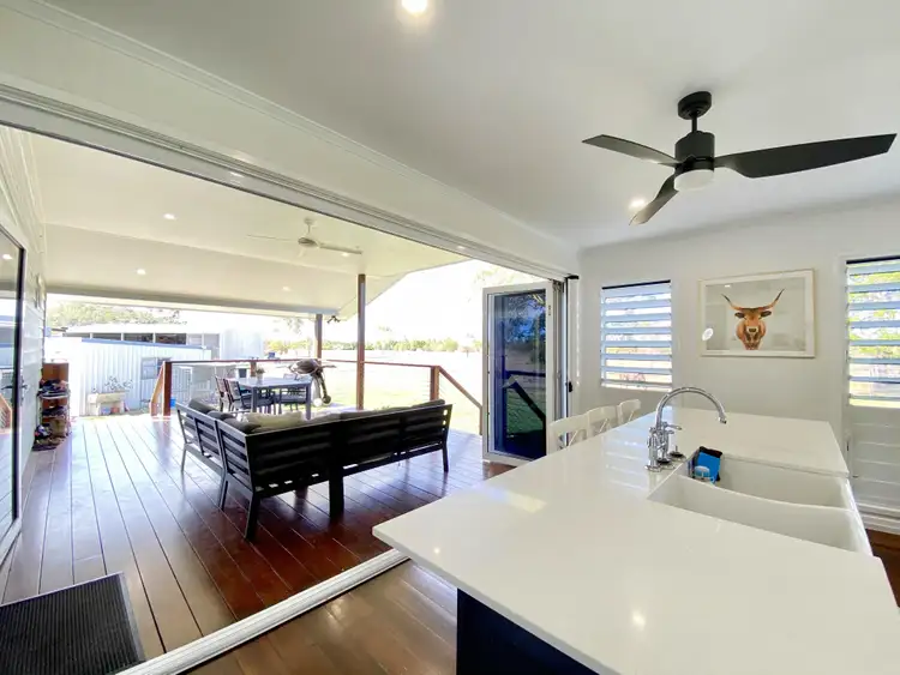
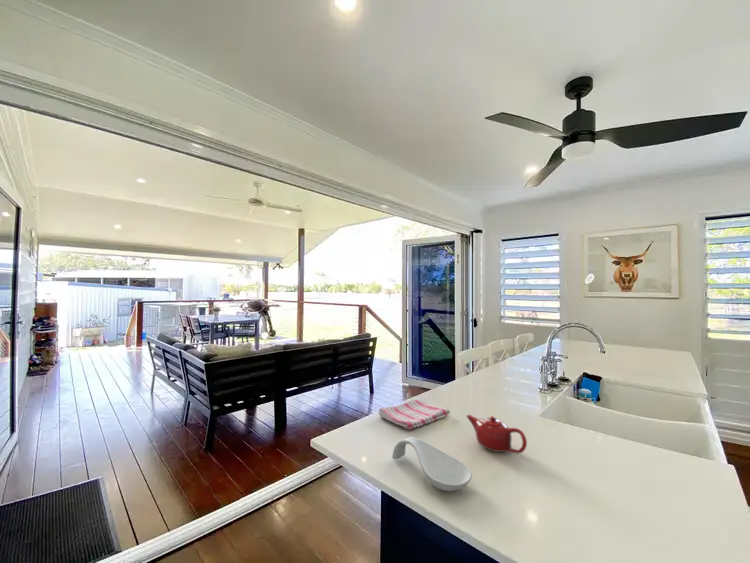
+ spoon rest [391,436,473,492]
+ dish towel [378,399,451,431]
+ teapot [465,414,528,455]
